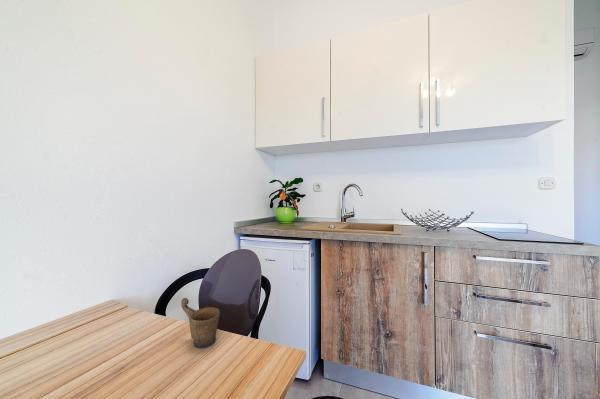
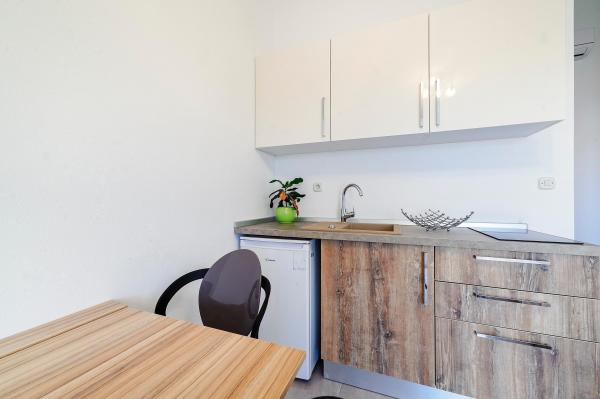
- mug [180,297,221,349]
